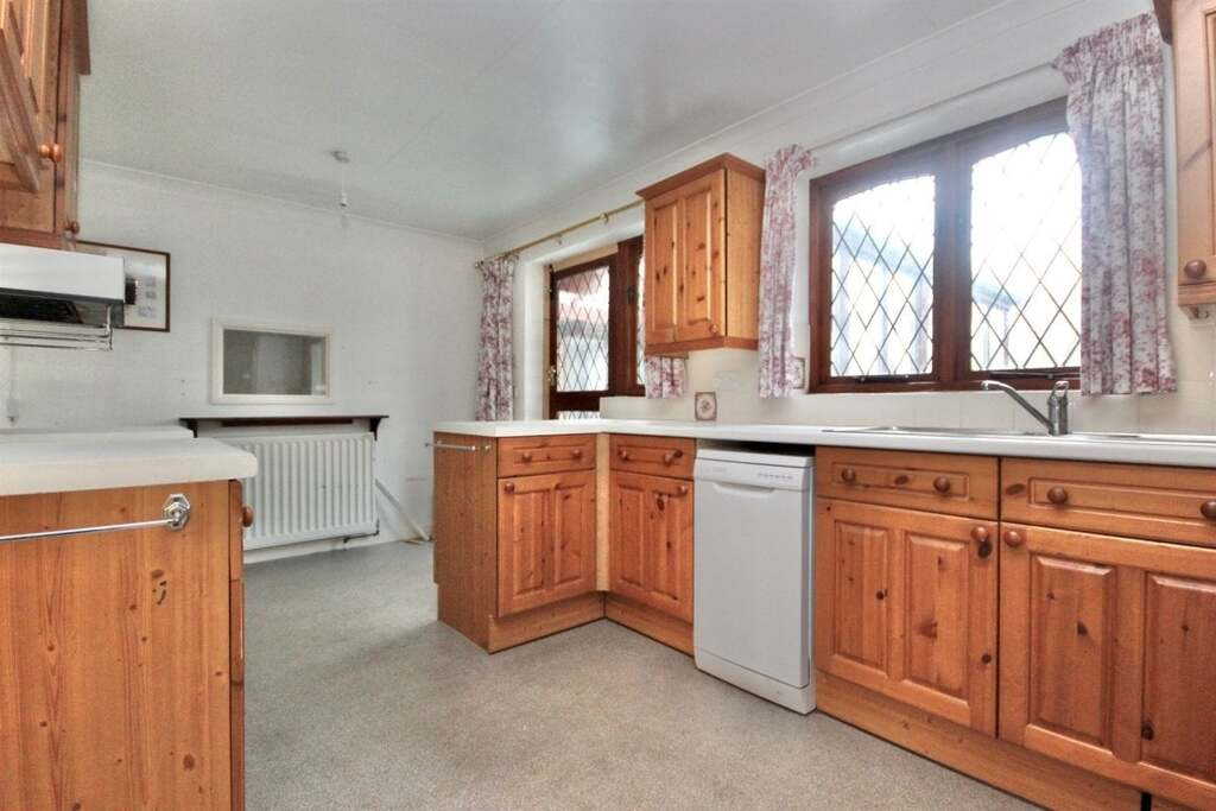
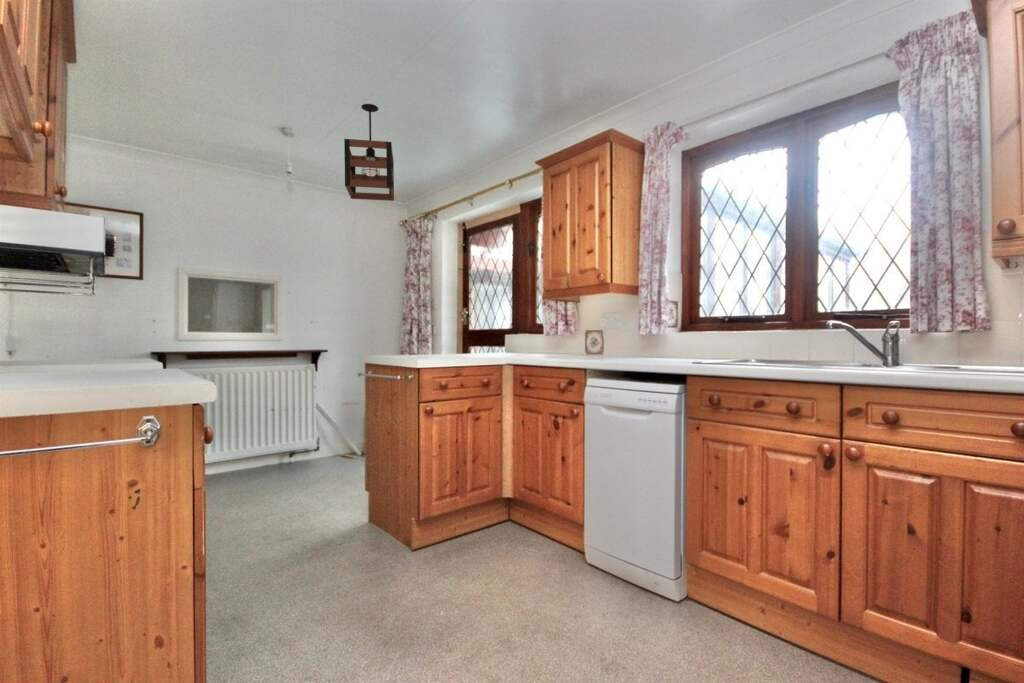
+ pendant light [343,103,395,202]
